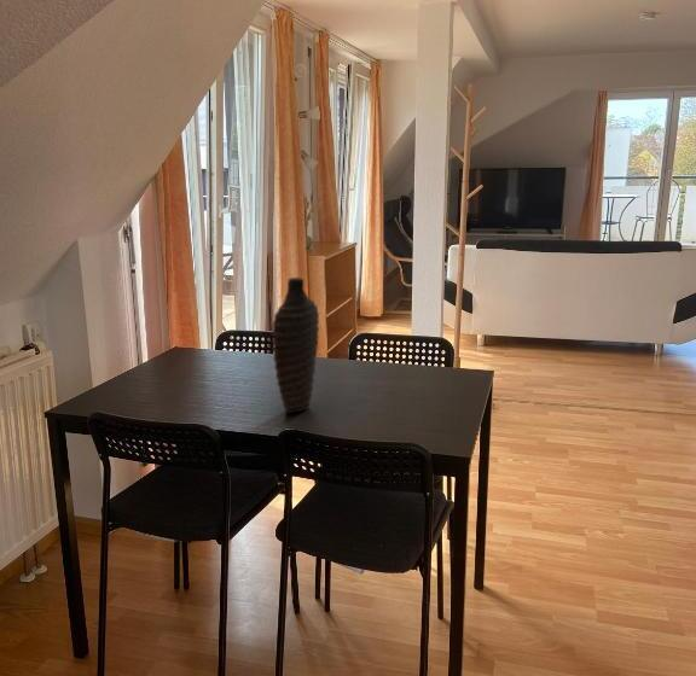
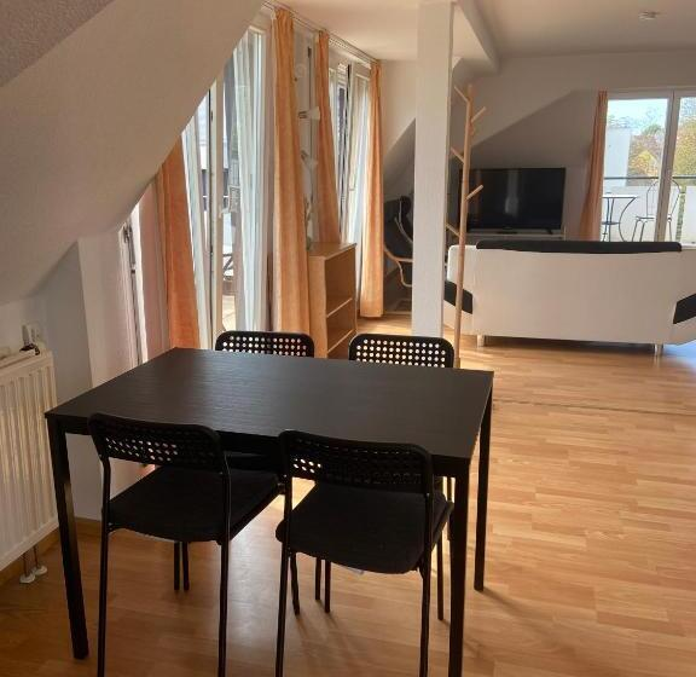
- decorative vase [271,276,320,415]
